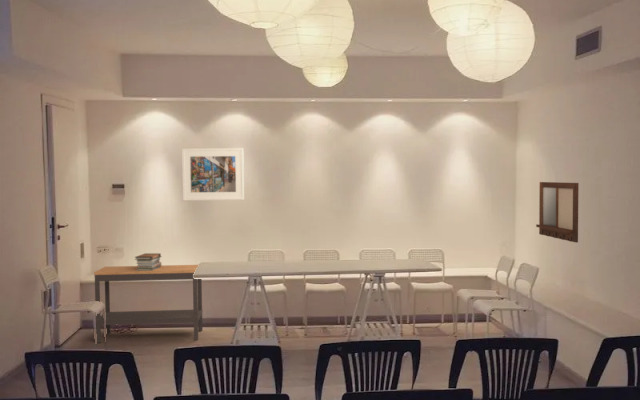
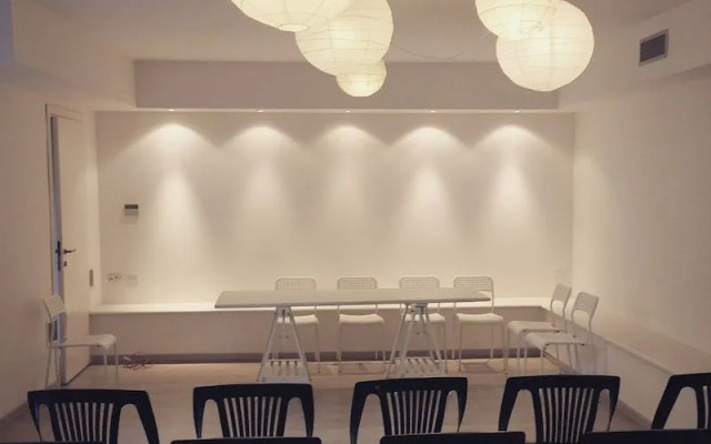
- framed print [181,147,245,202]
- writing board [535,181,580,243]
- console table [93,264,204,344]
- book stack [134,252,163,271]
